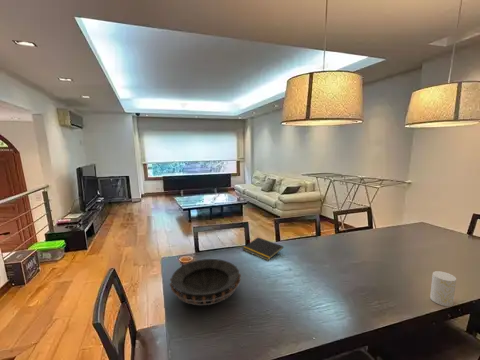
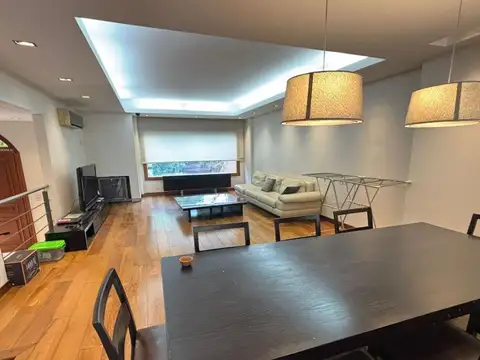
- cup [429,270,457,307]
- decorative bowl [169,258,242,306]
- notepad [242,236,284,262]
